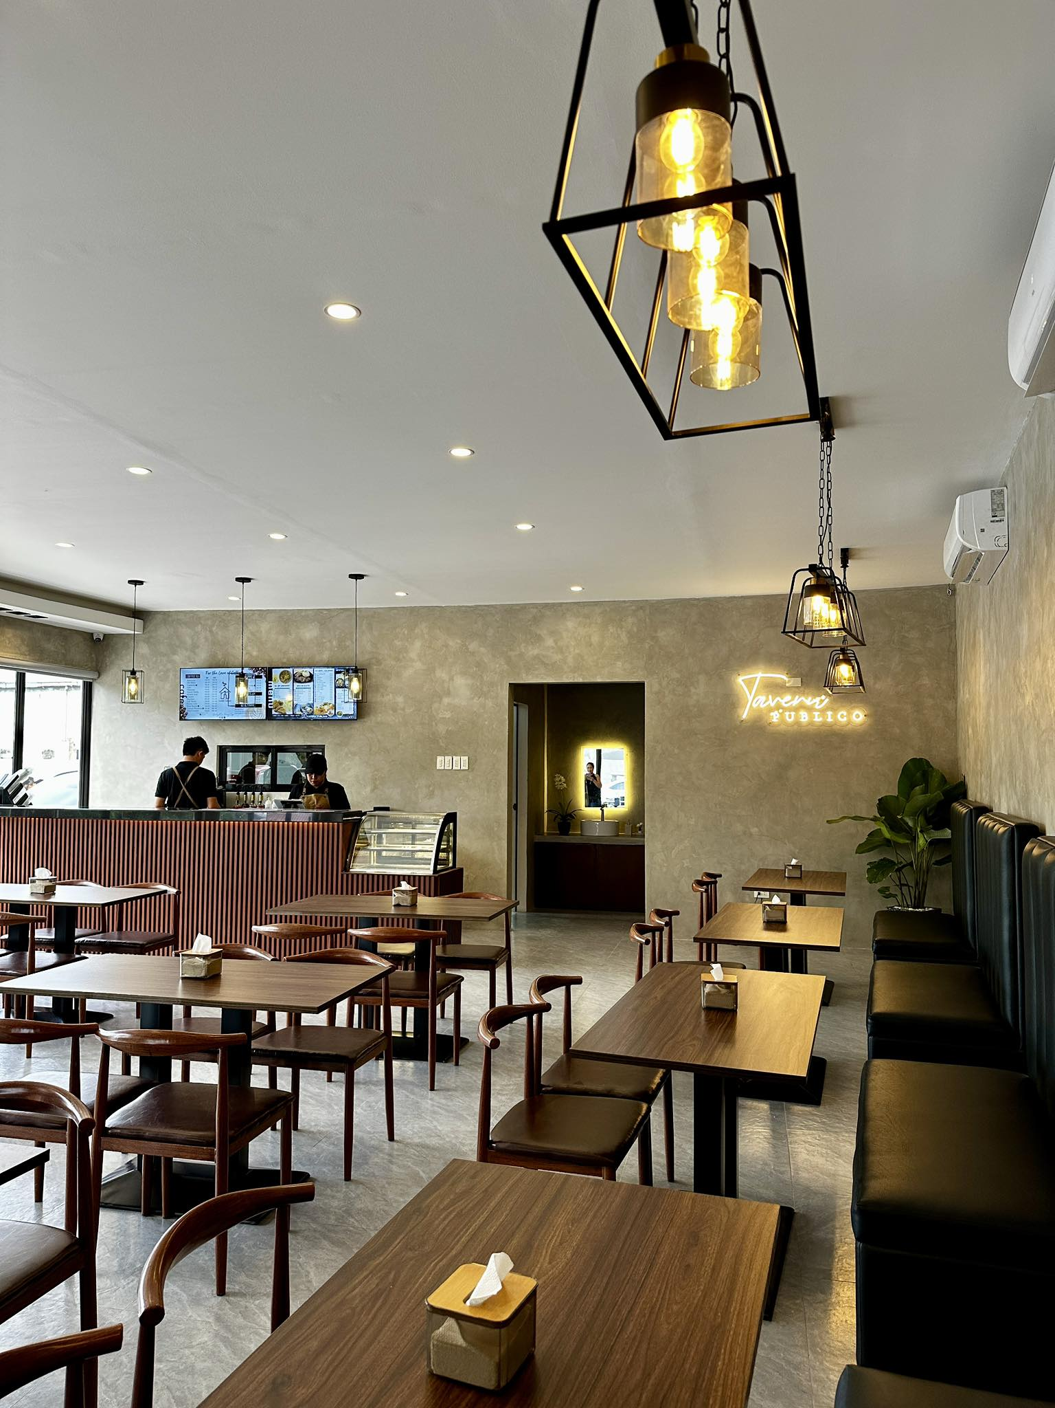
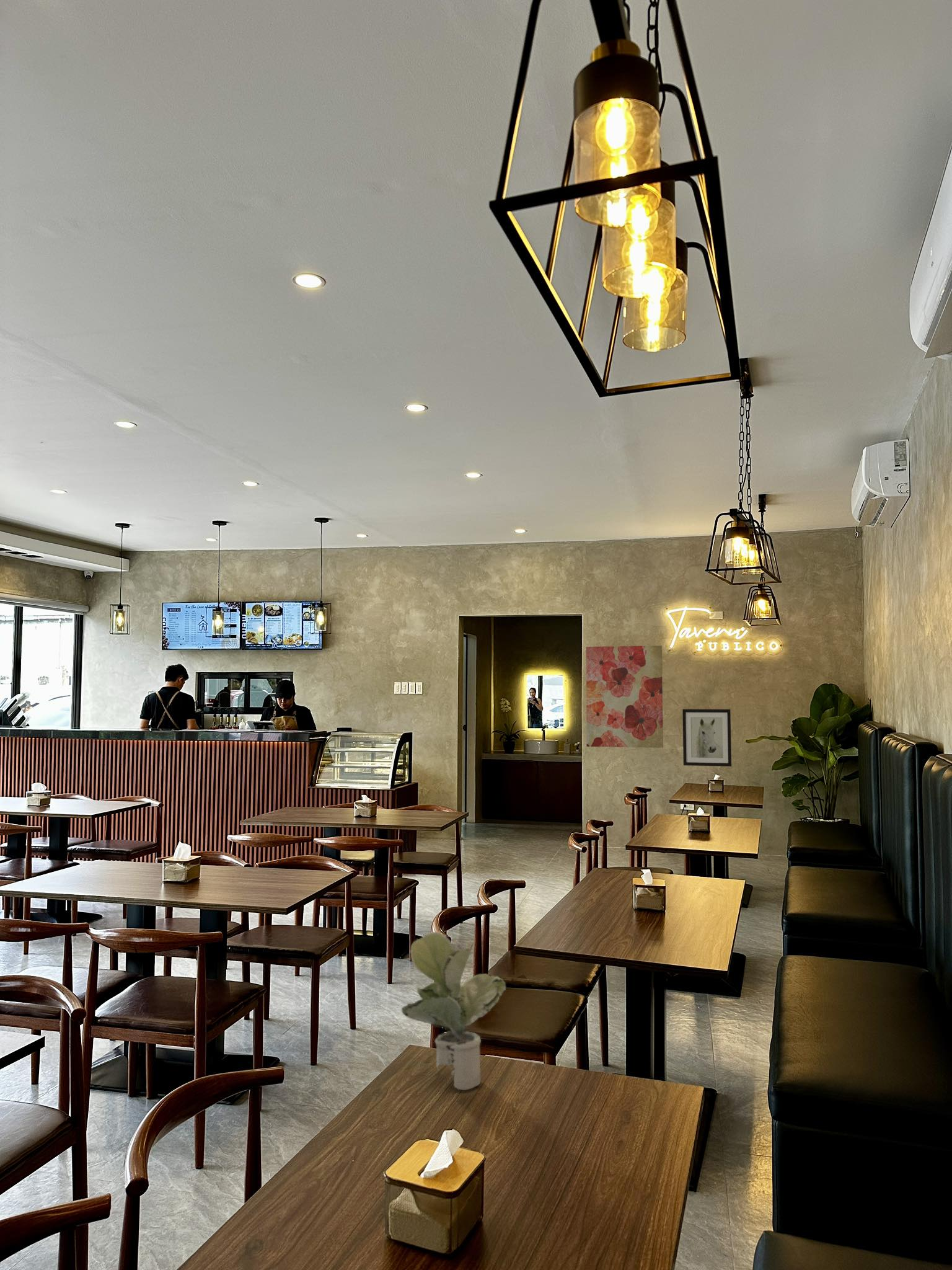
+ wall art [682,709,732,767]
+ potted plant [400,931,506,1091]
+ wall art [586,645,664,748]
